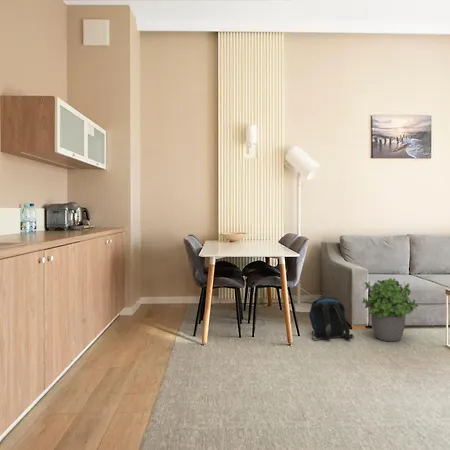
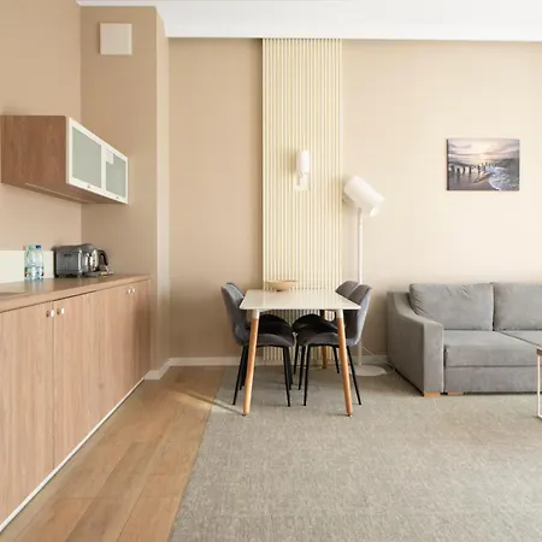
- potted plant [361,277,419,343]
- backpack [308,296,355,341]
